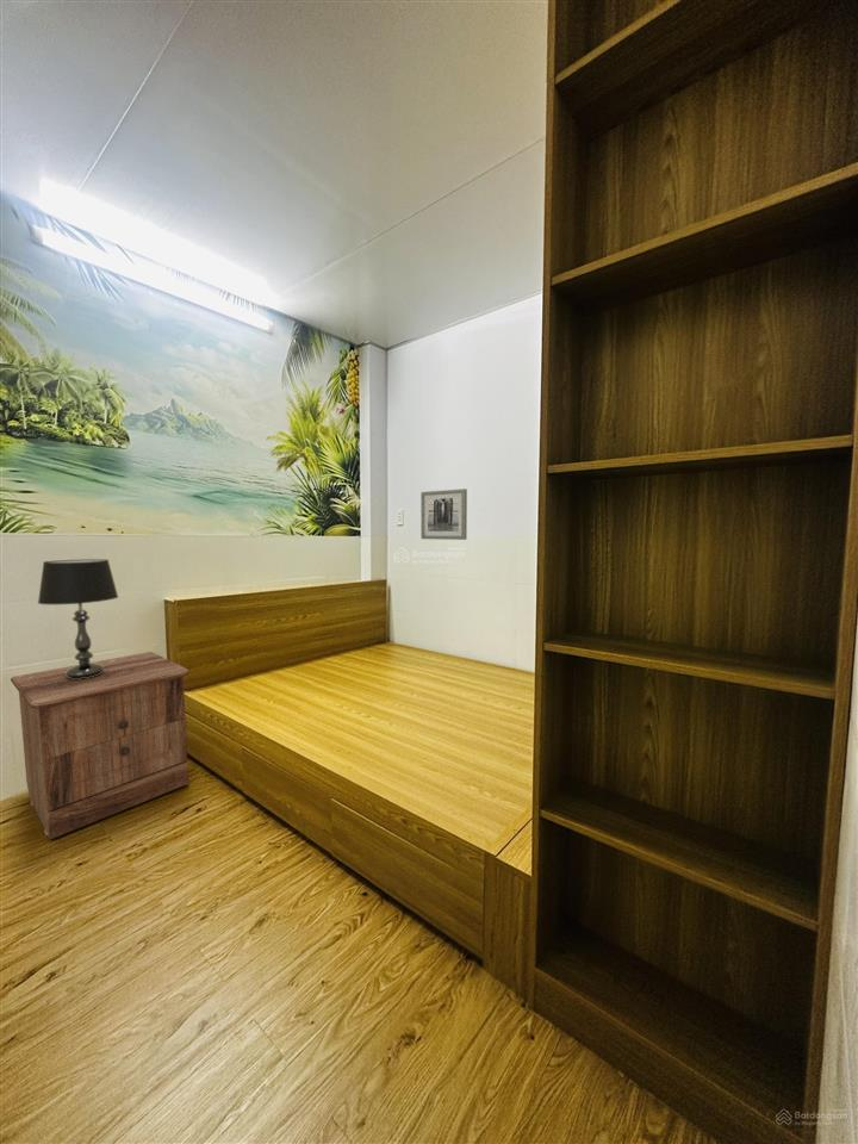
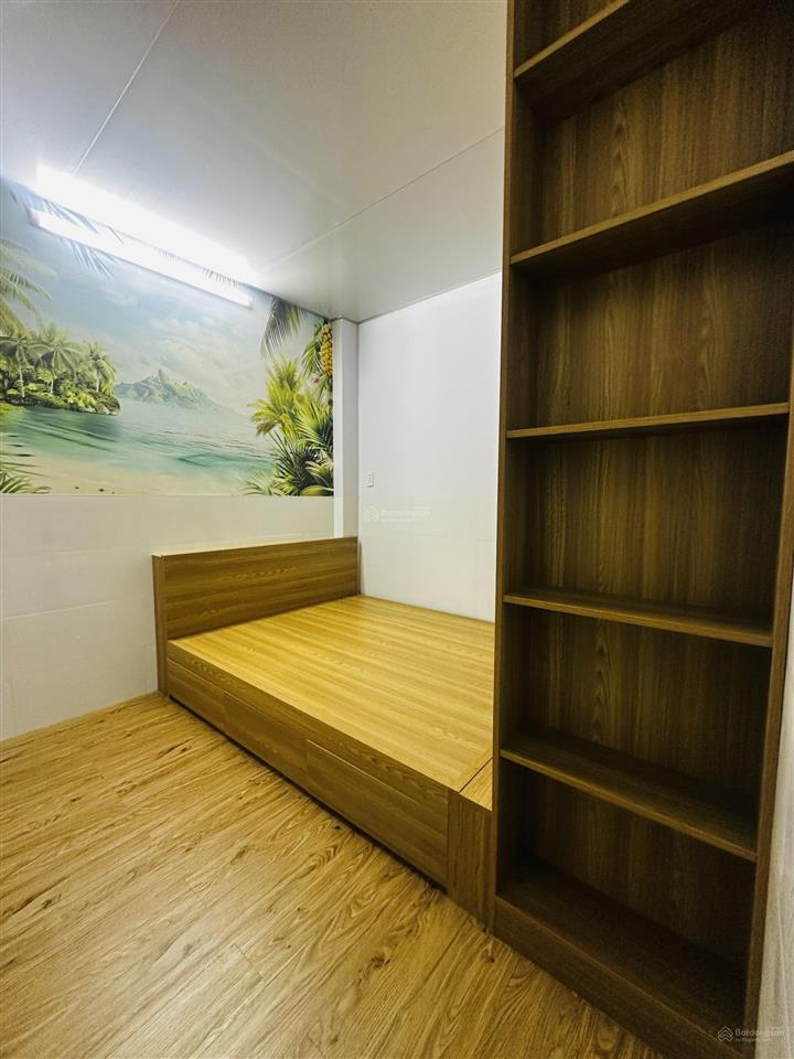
- nightstand [10,651,191,840]
- table lamp [37,558,119,679]
- wall art [419,487,468,541]
